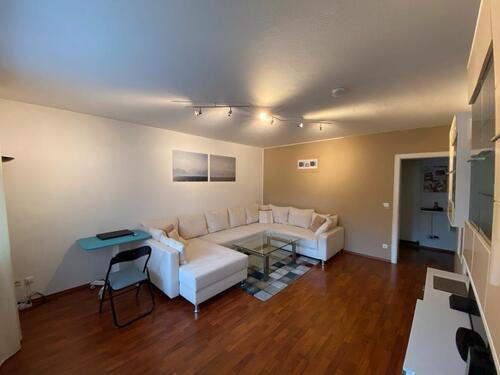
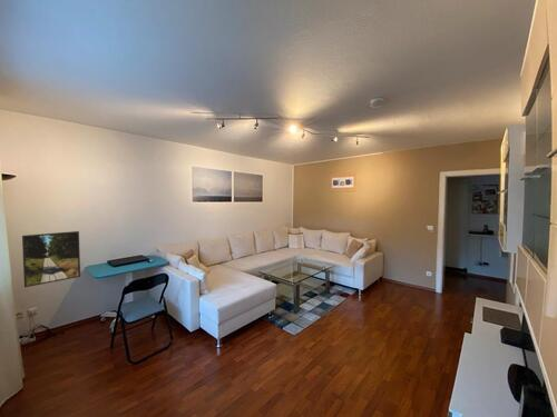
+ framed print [21,230,81,288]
